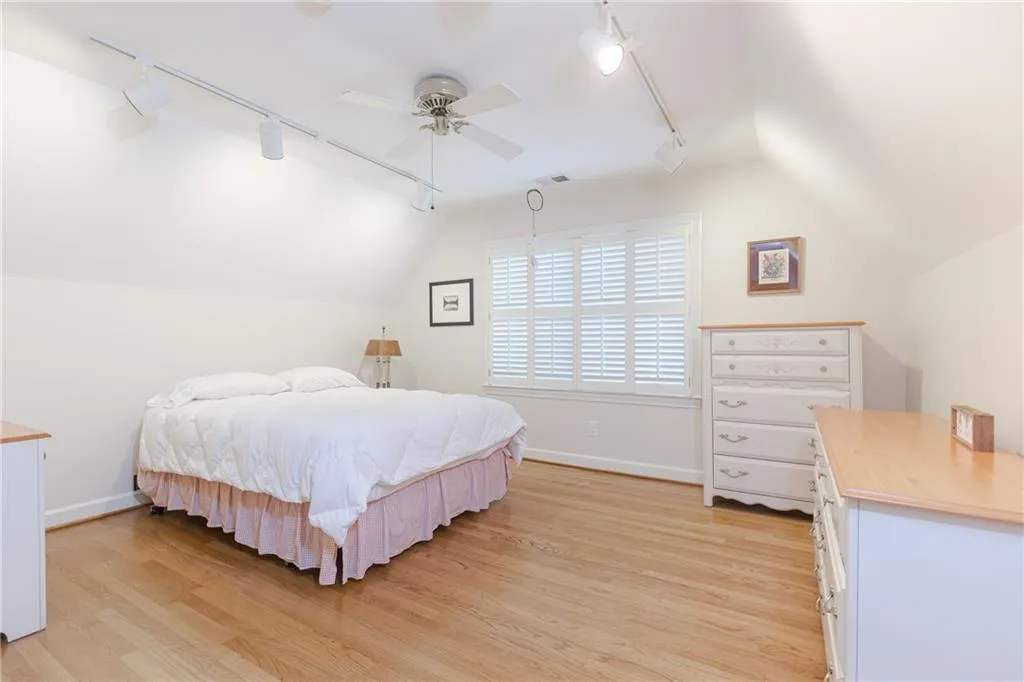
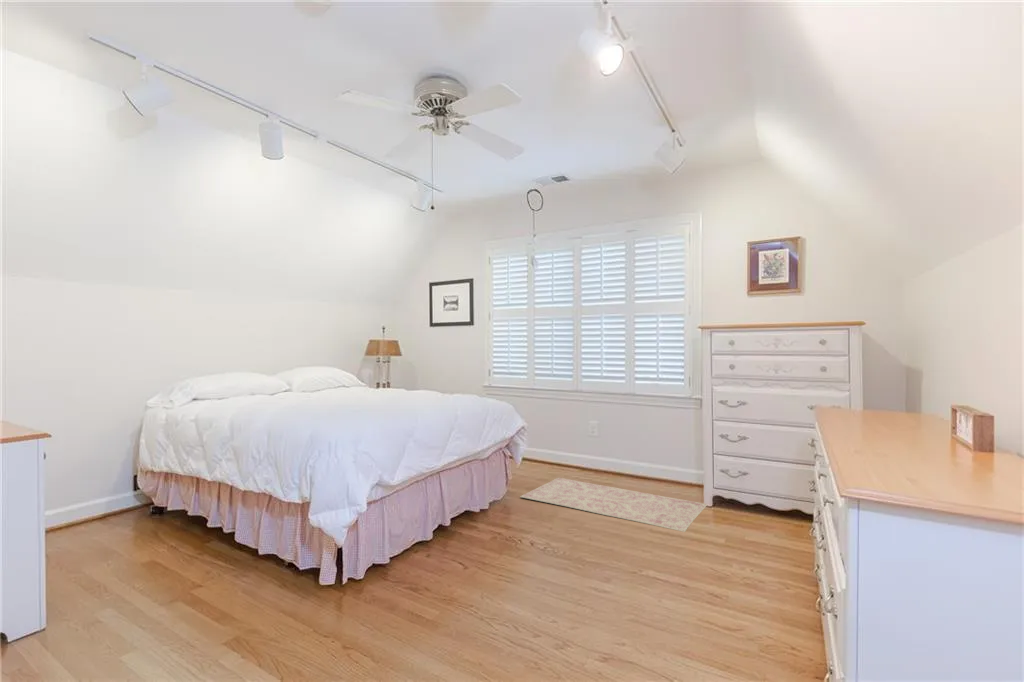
+ rug [519,477,709,533]
